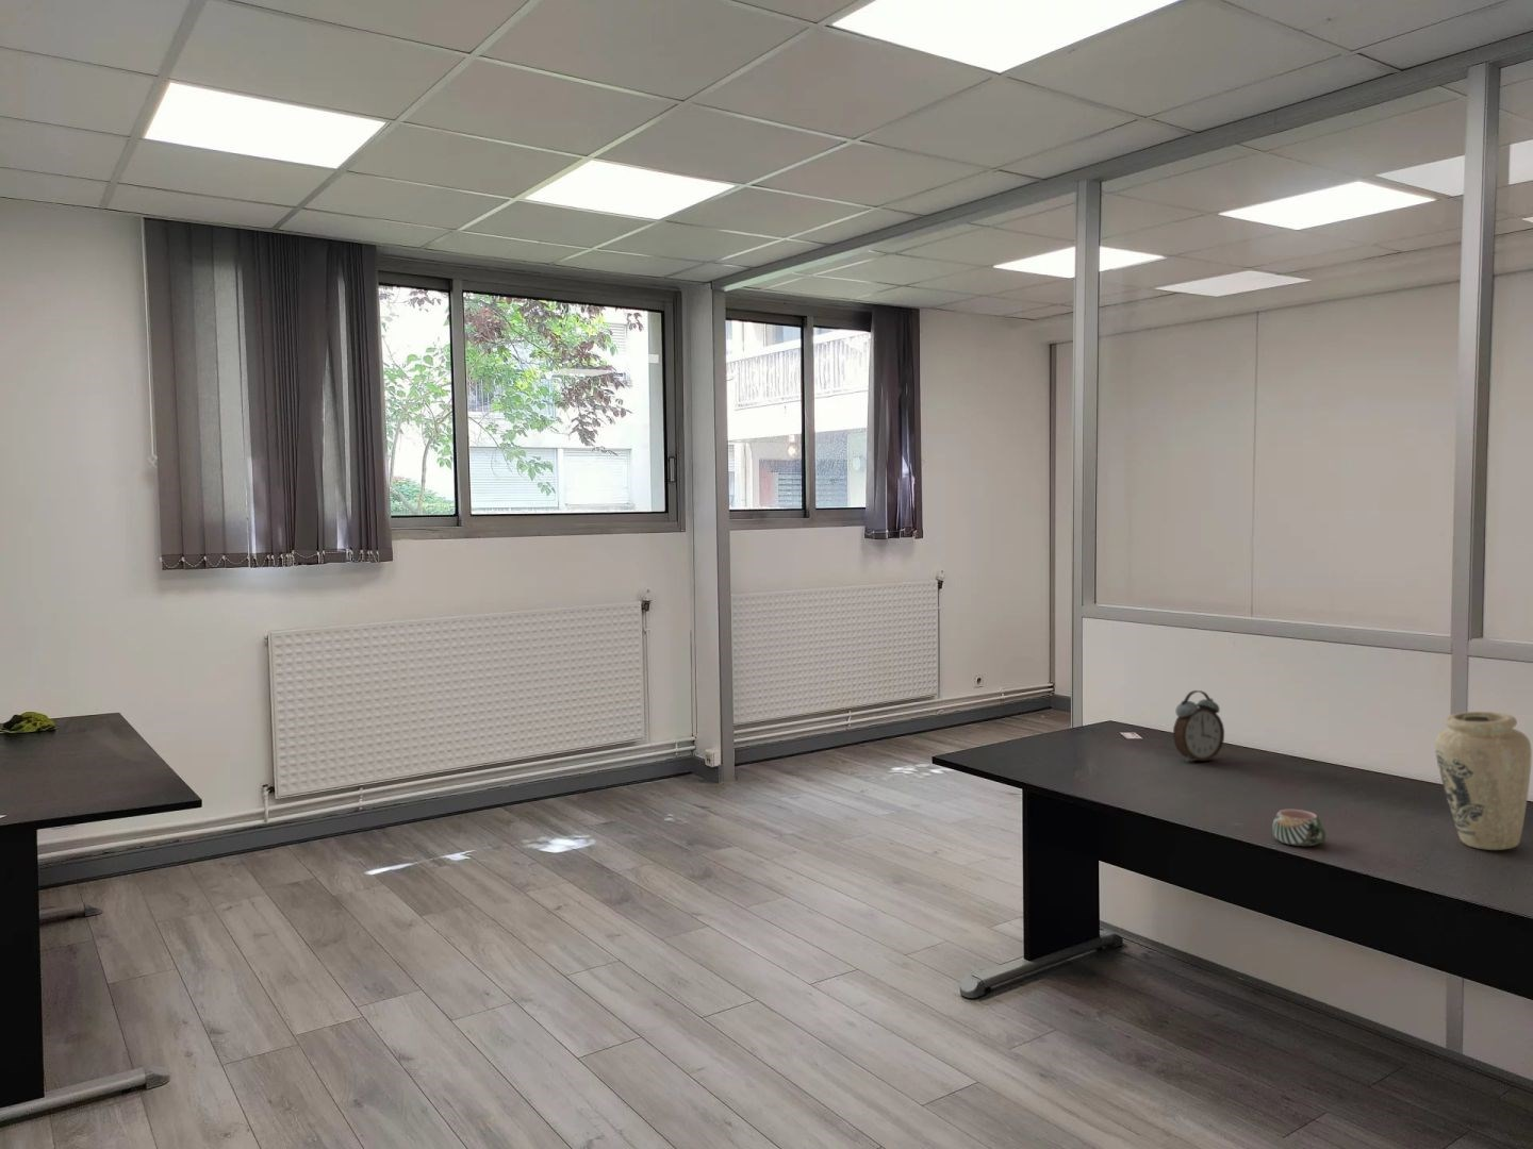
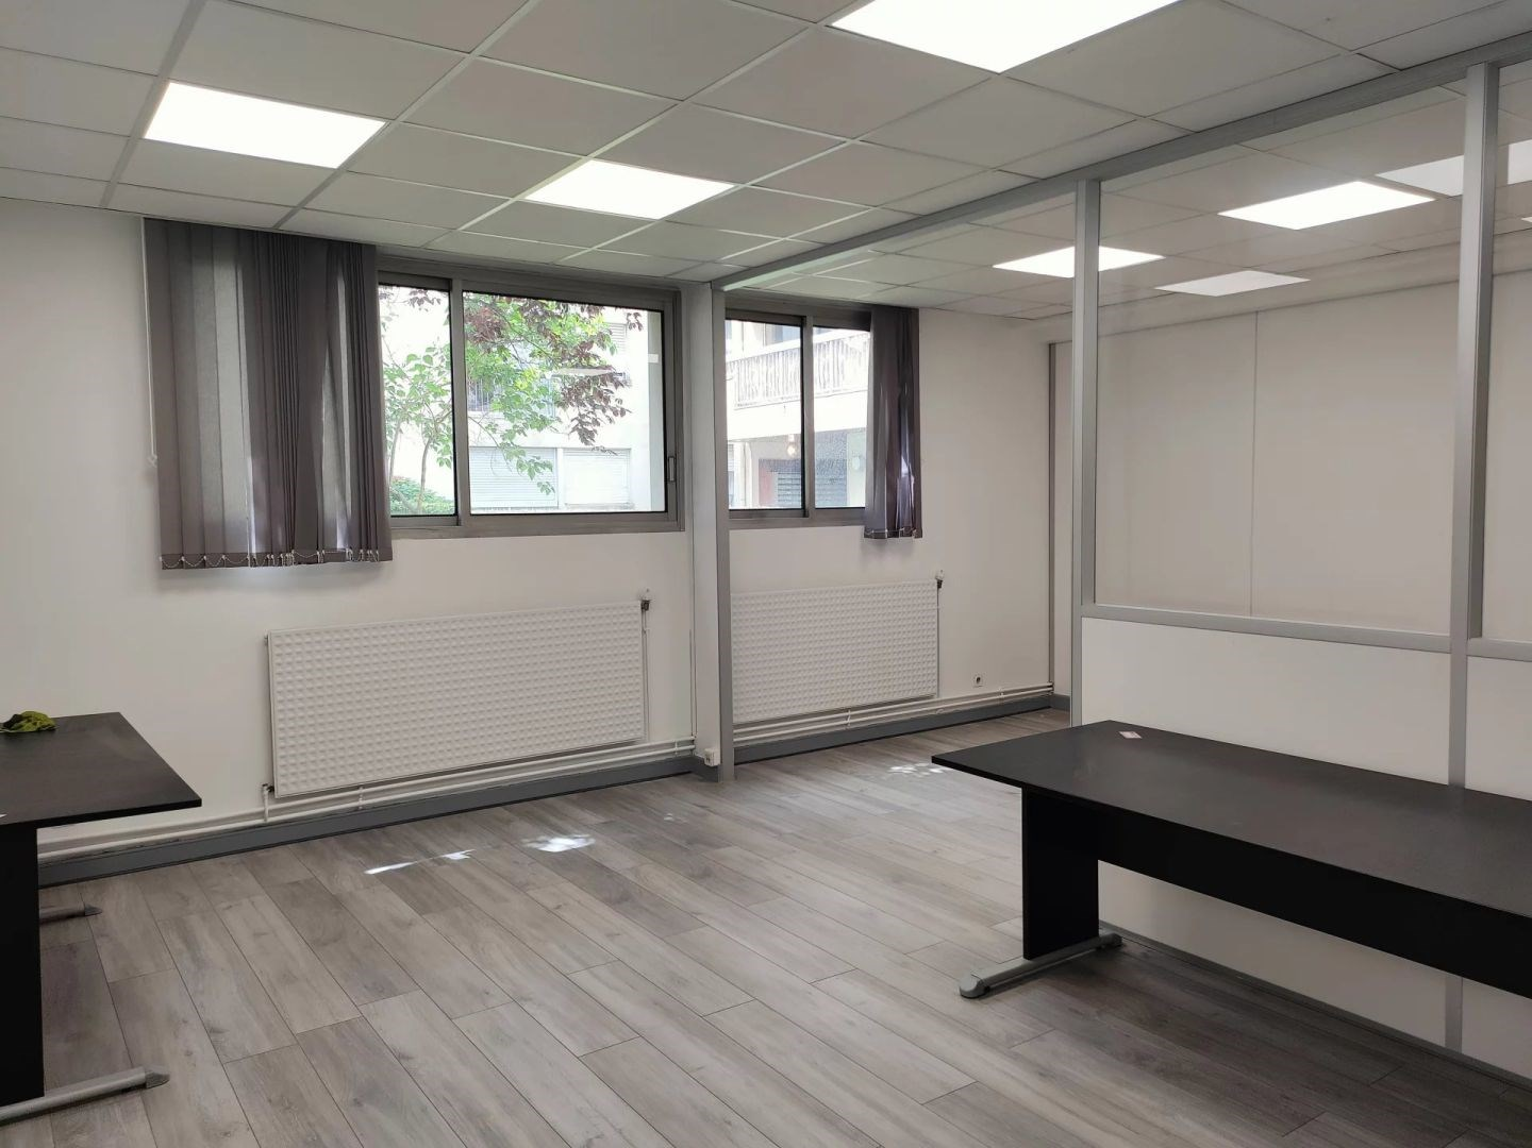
- vase [1434,711,1533,851]
- alarm clock [1172,689,1225,763]
- mug [1271,809,1327,847]
